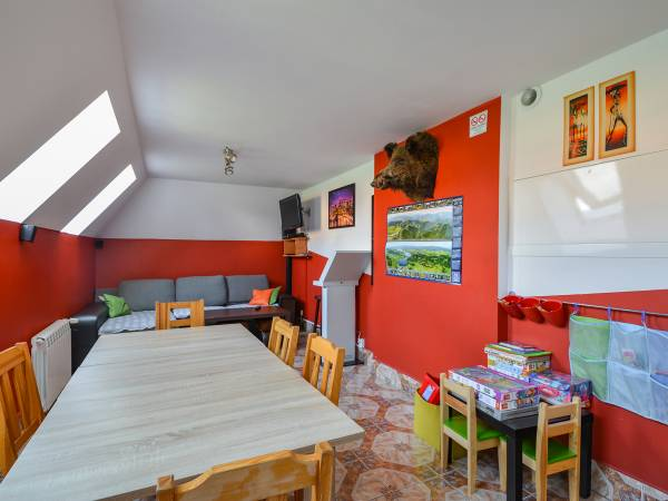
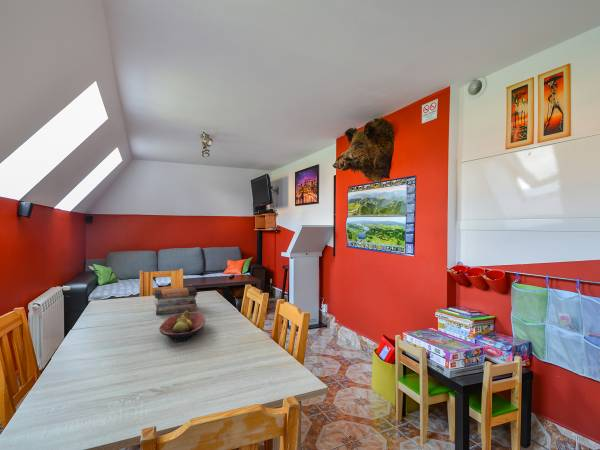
+ book stack [153,286,198,316]
+ fruit bowl [158,311,206,342]
